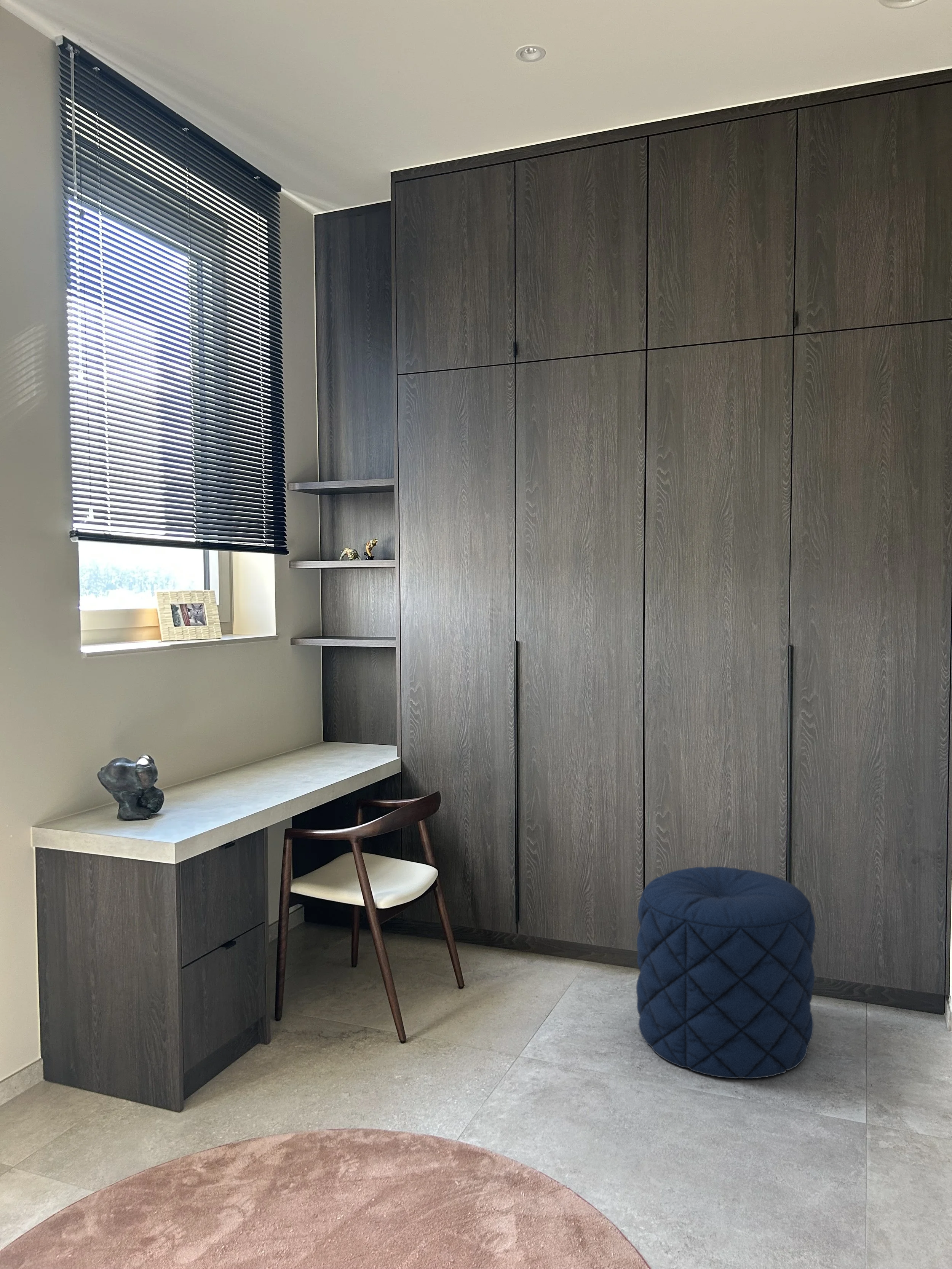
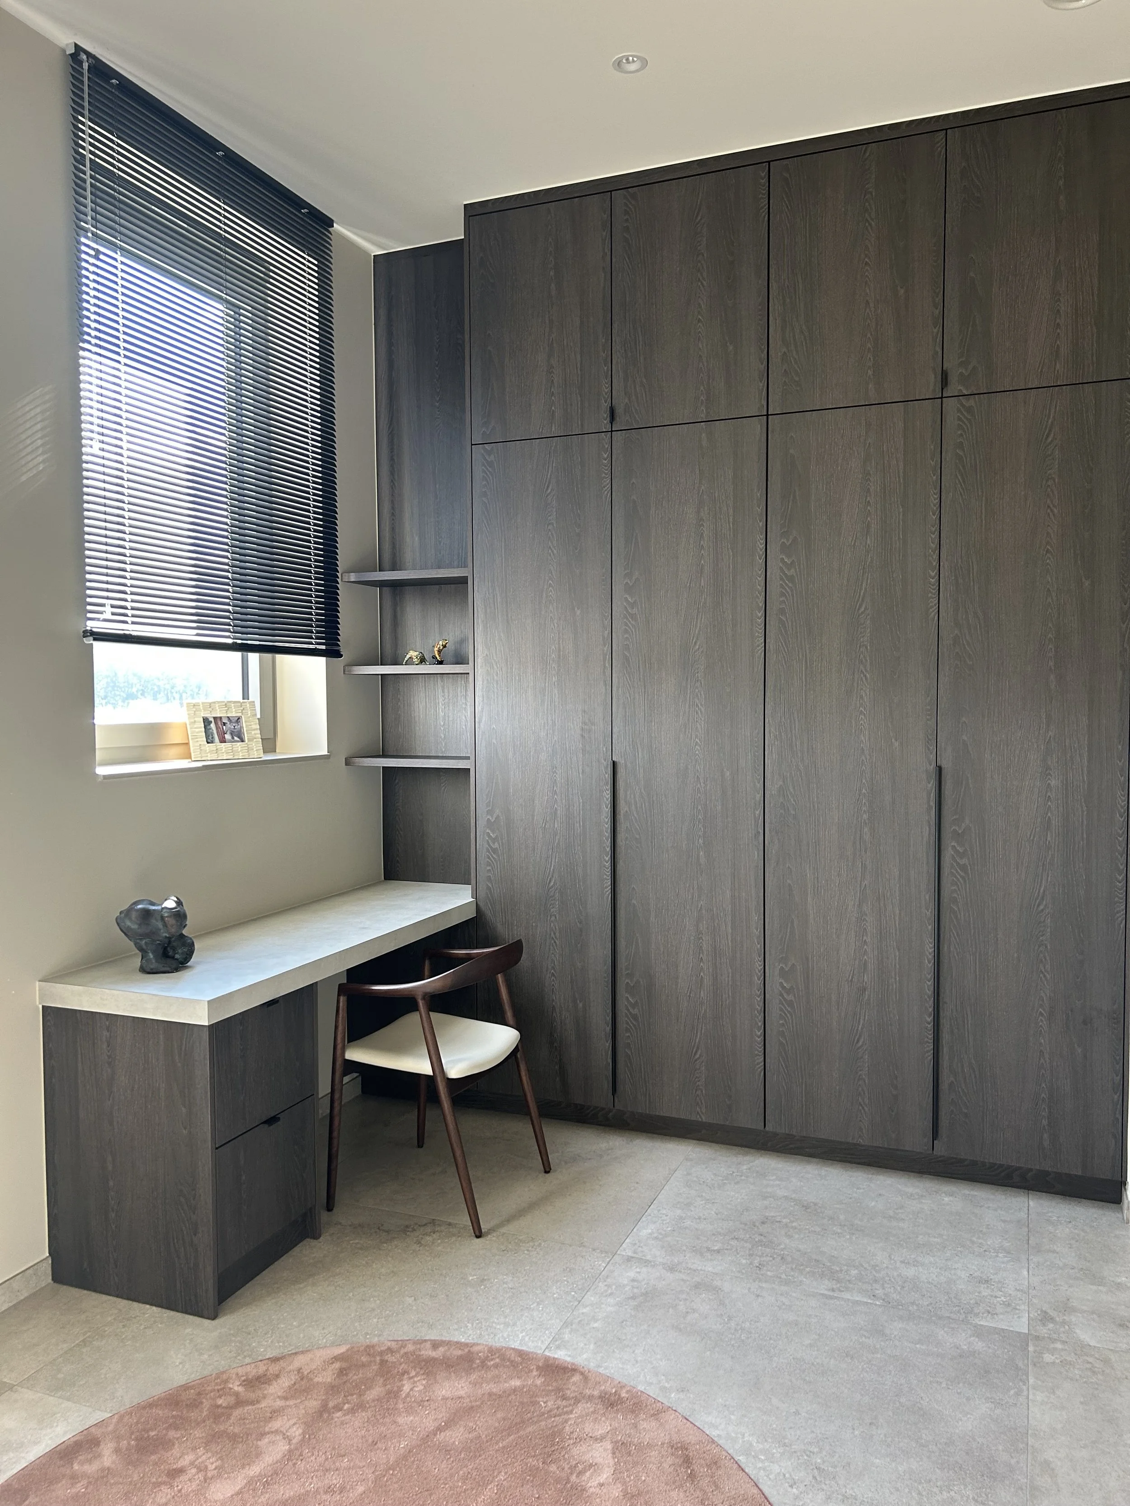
- pouf [636,866,816,1079]
